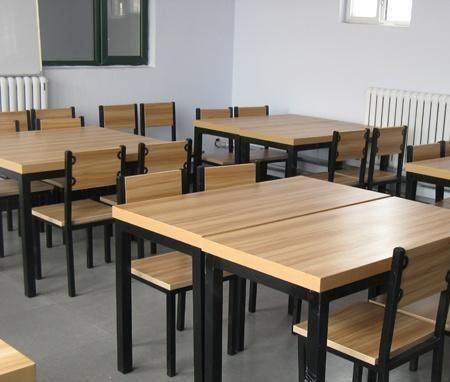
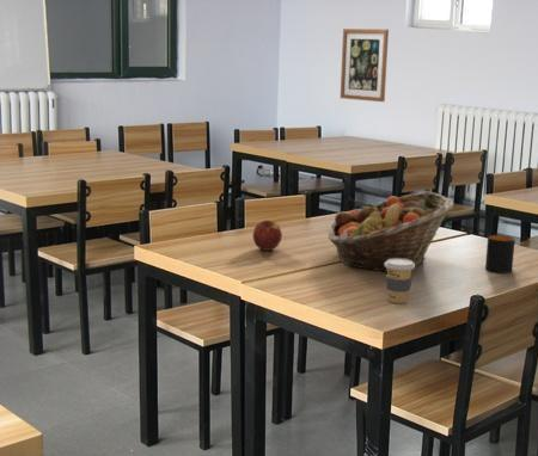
+ coffee cup [385,259,416,304]
+ mug [484,234,516,275]
+ wall art [340,27,390,103]
+ fruit basket [326,191,456,273]
+ apple [252,220,283,252]
